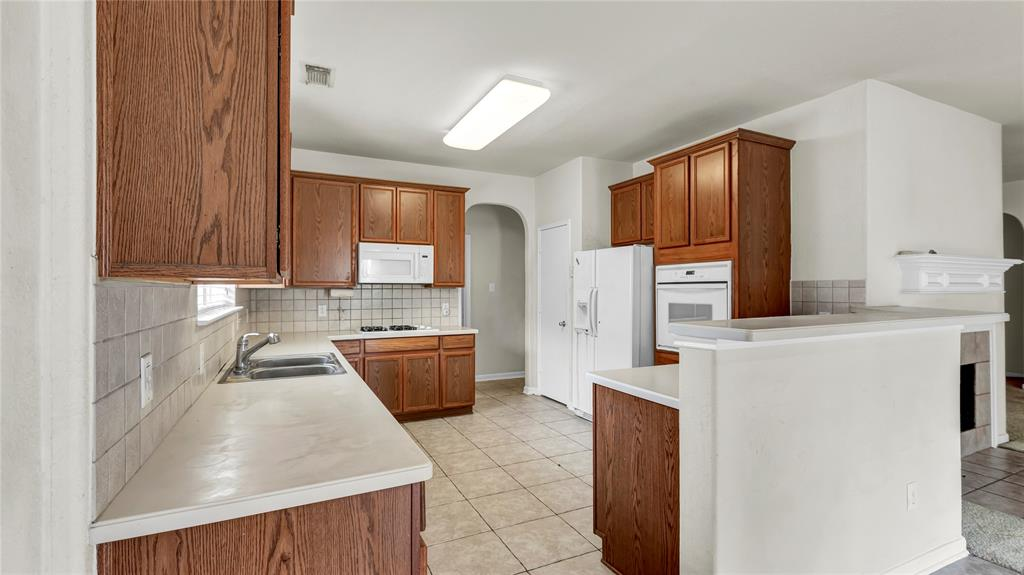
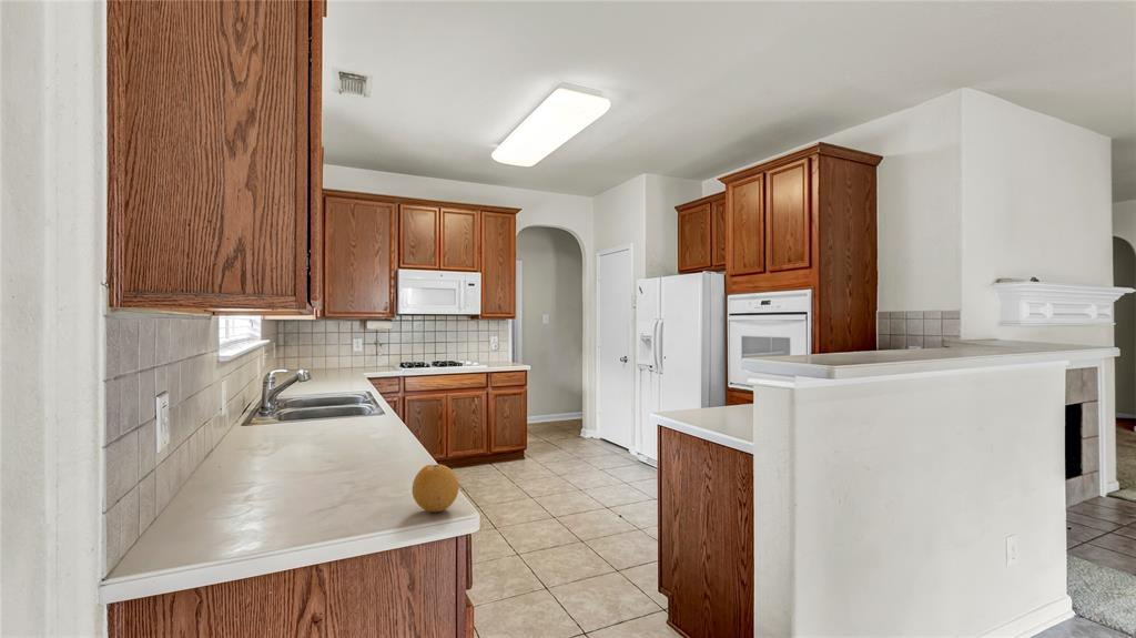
+ fruit [412,463,460,513]
